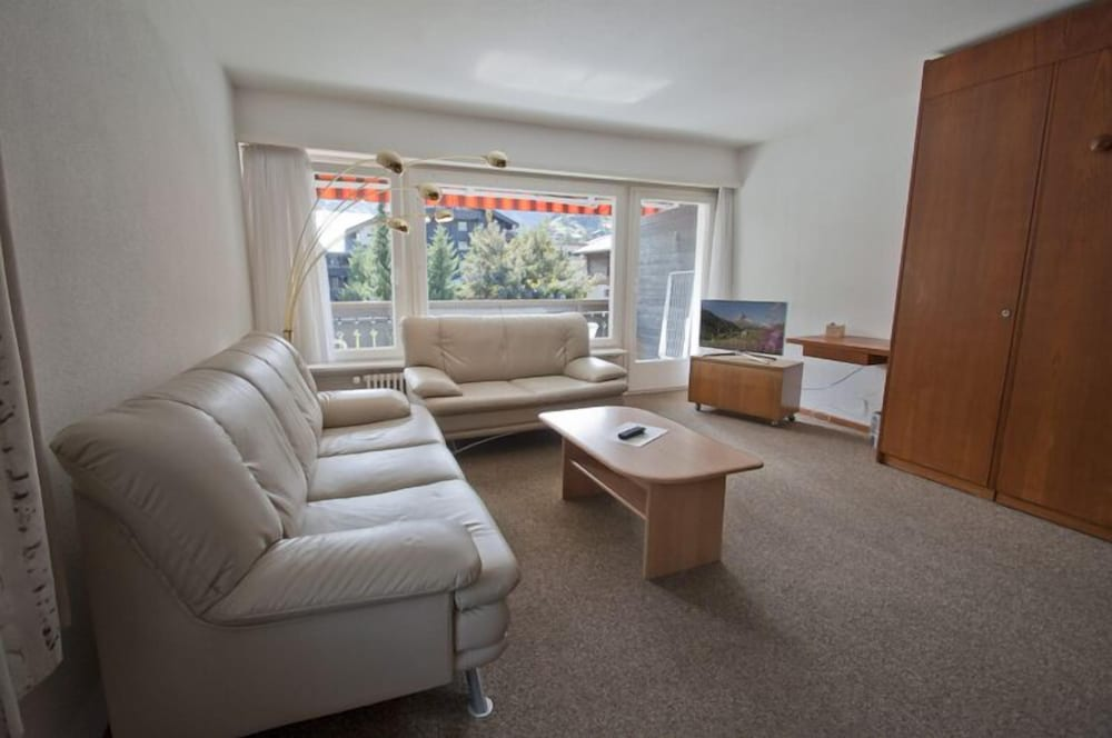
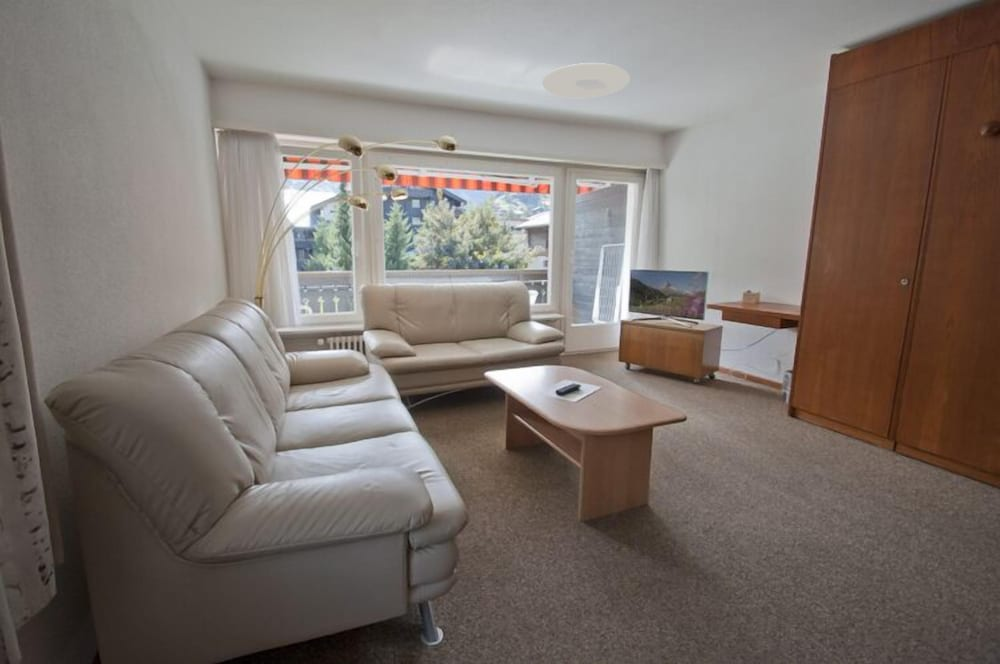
+ ceiling light [541,62,631,100]
